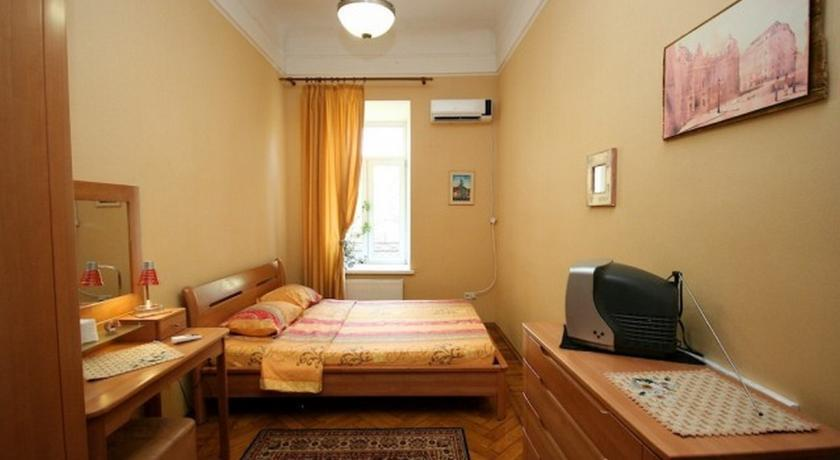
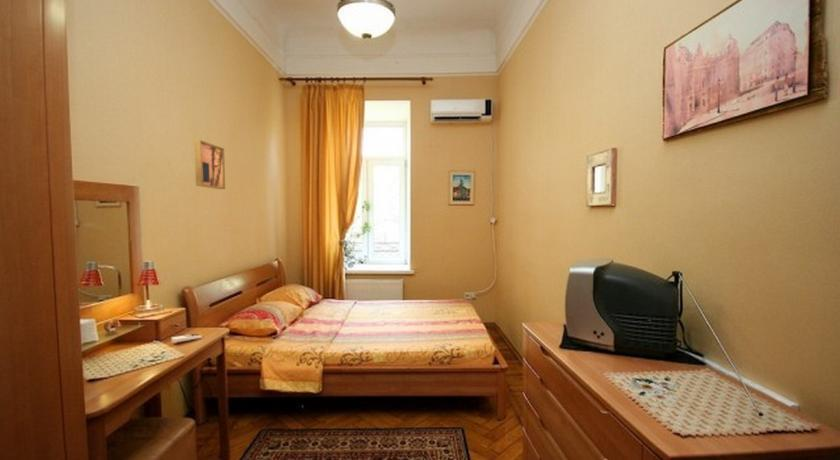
+ wall art [193,139,226,190]
